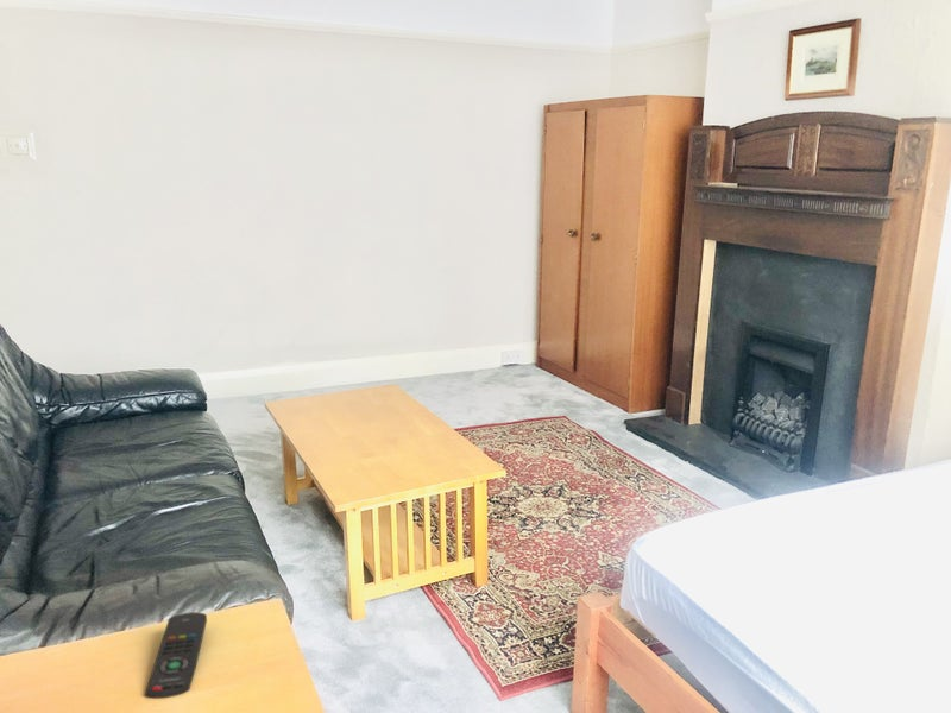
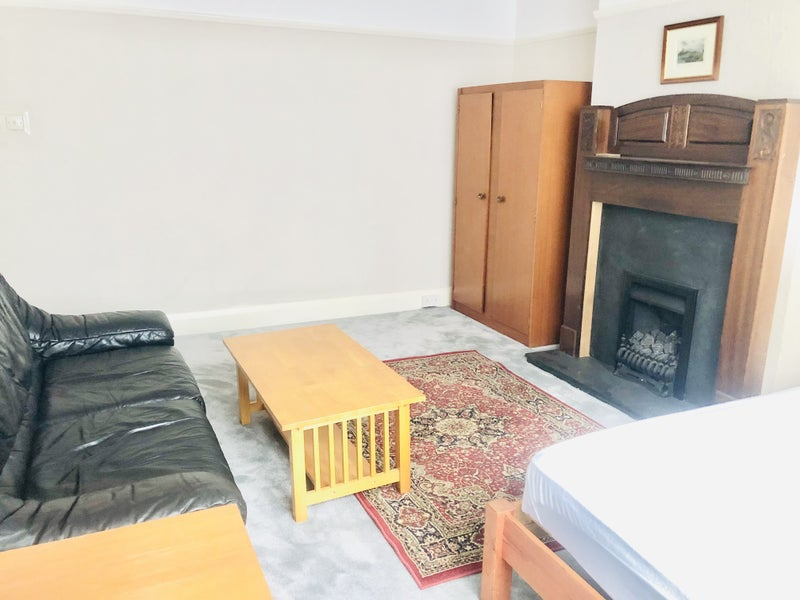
- remote control [144,611,208,699]
